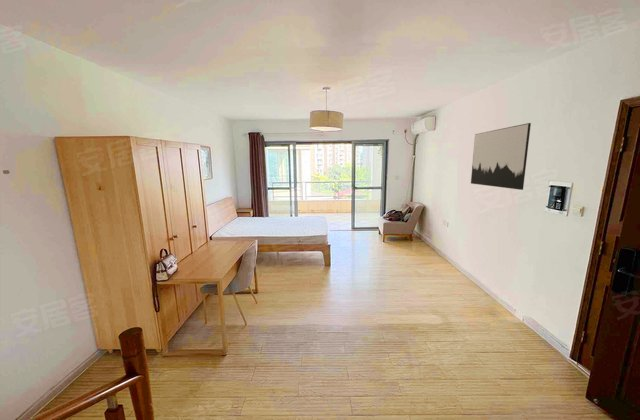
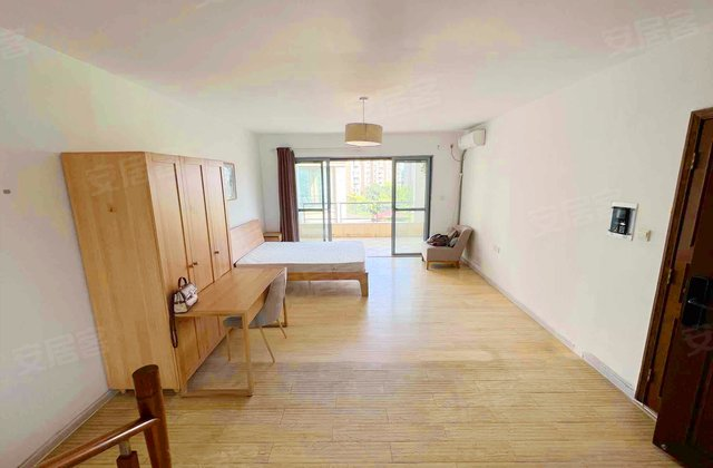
- wall art [470,122,532,191]
